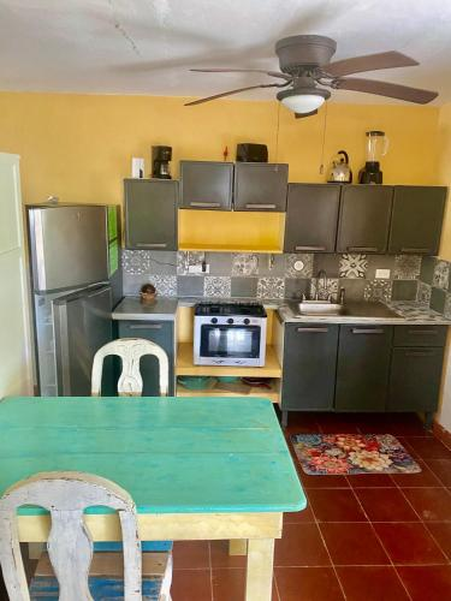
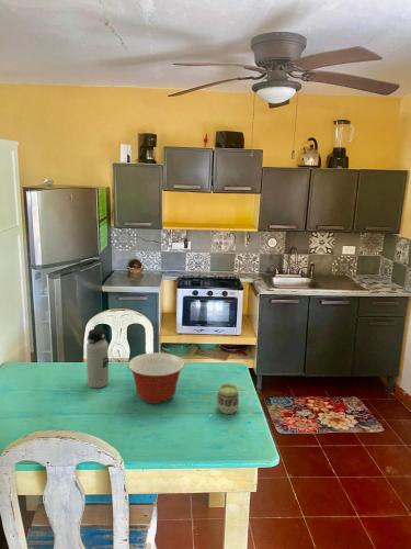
+ cup [216,382,240,415]
+ mixing bowl [127,351,185,404]
+ water bottle [85,327,110,389]
